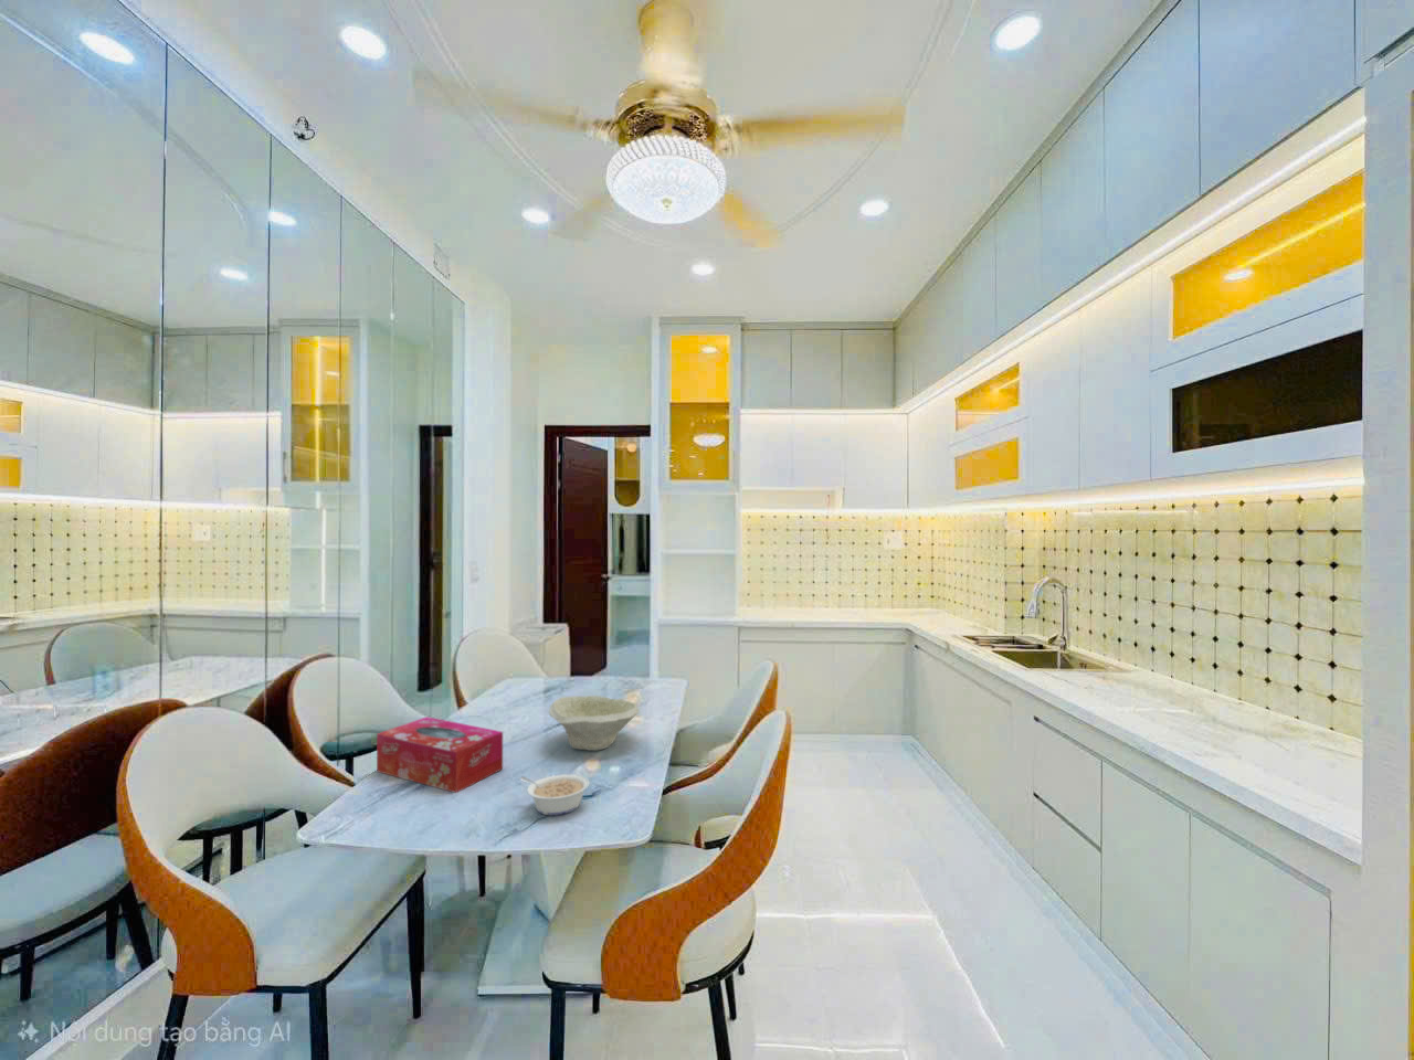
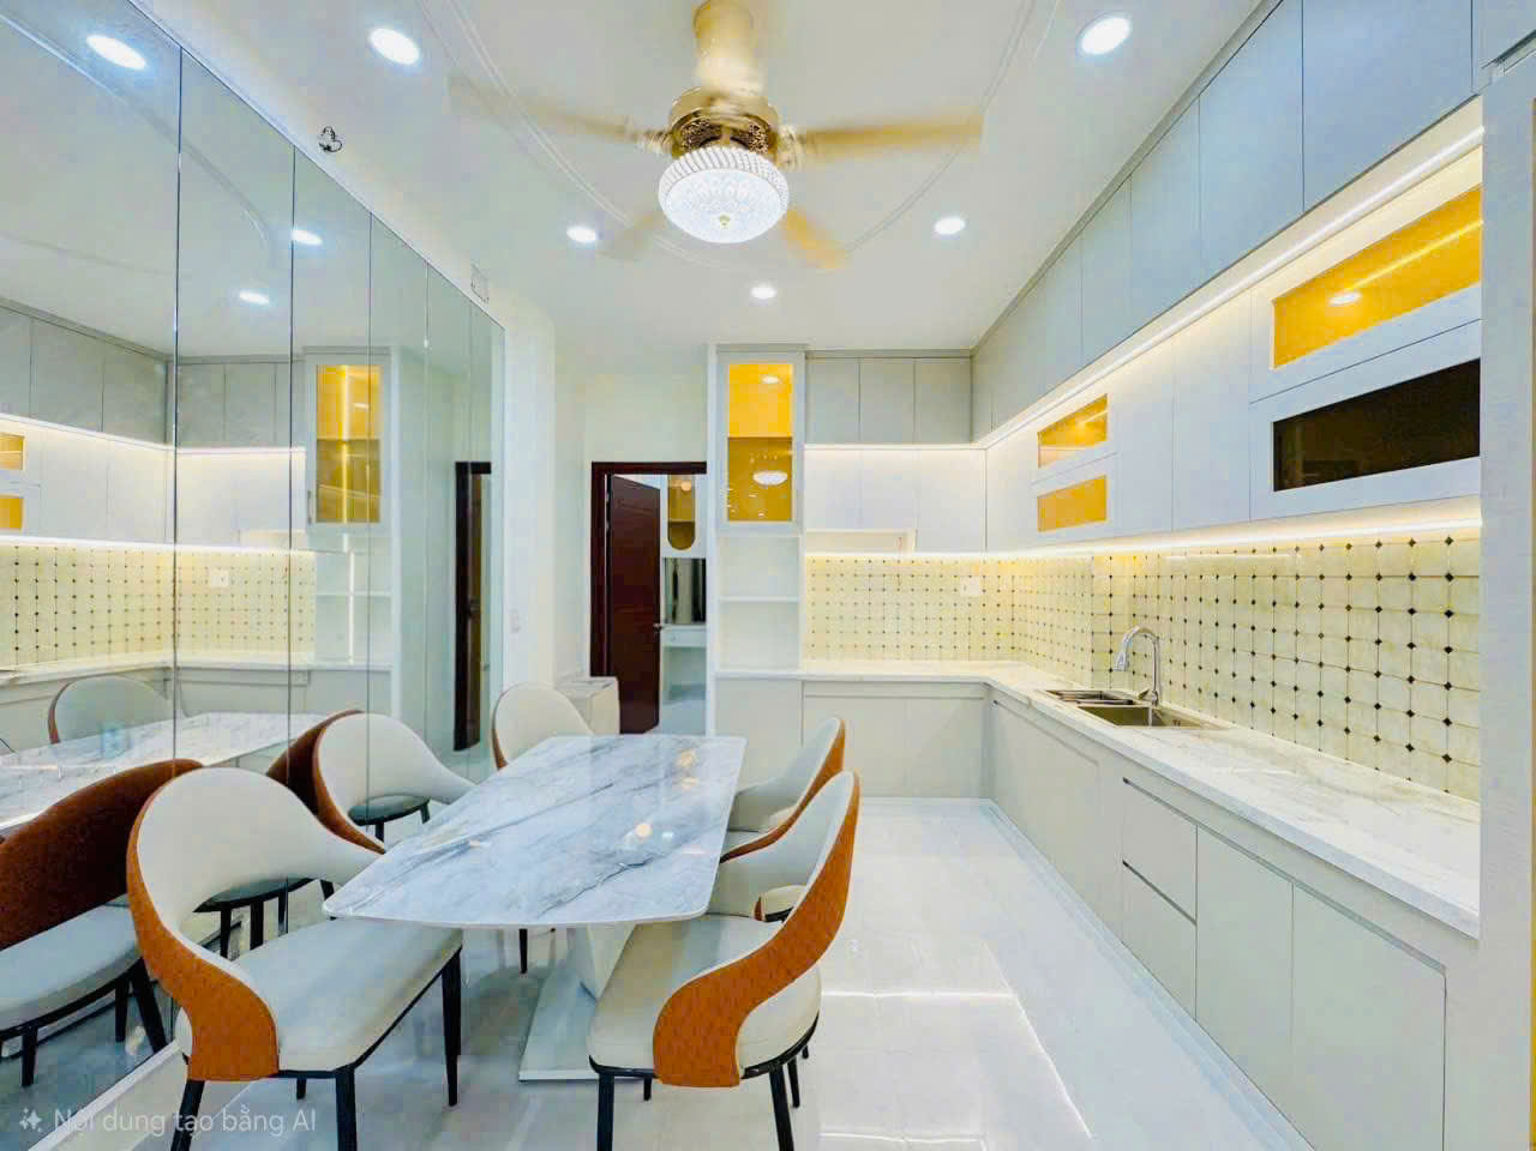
- tissue box [375,716,503,794]
- legume [519,773,590,816]
- bowl [548,695,639,752]
